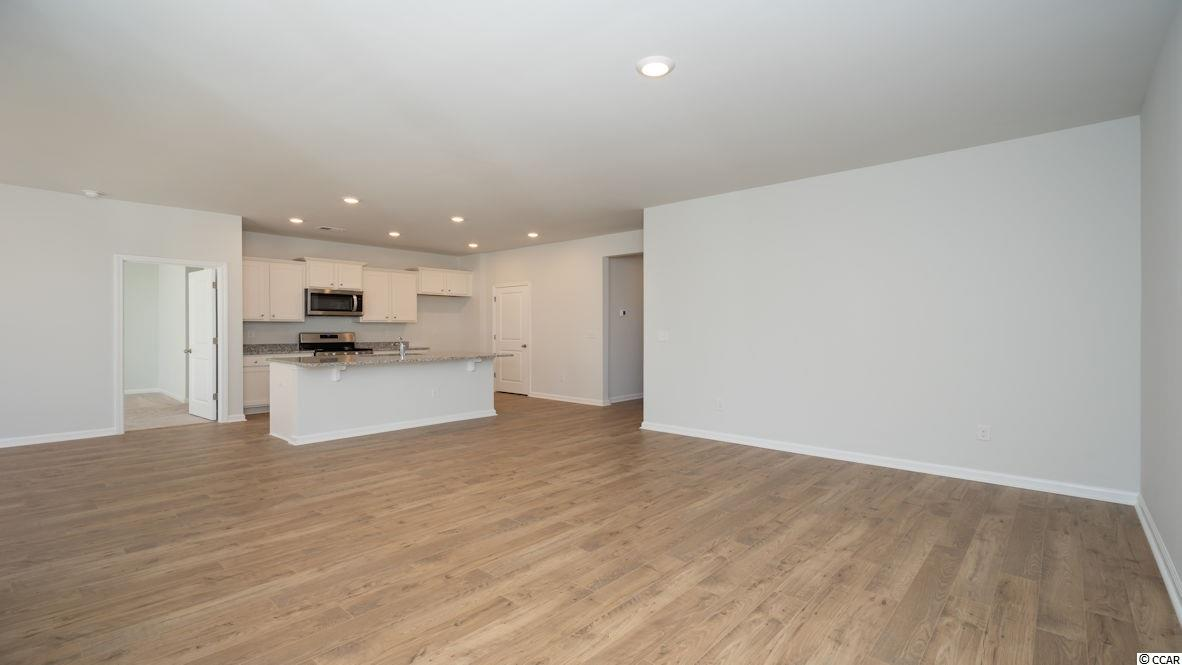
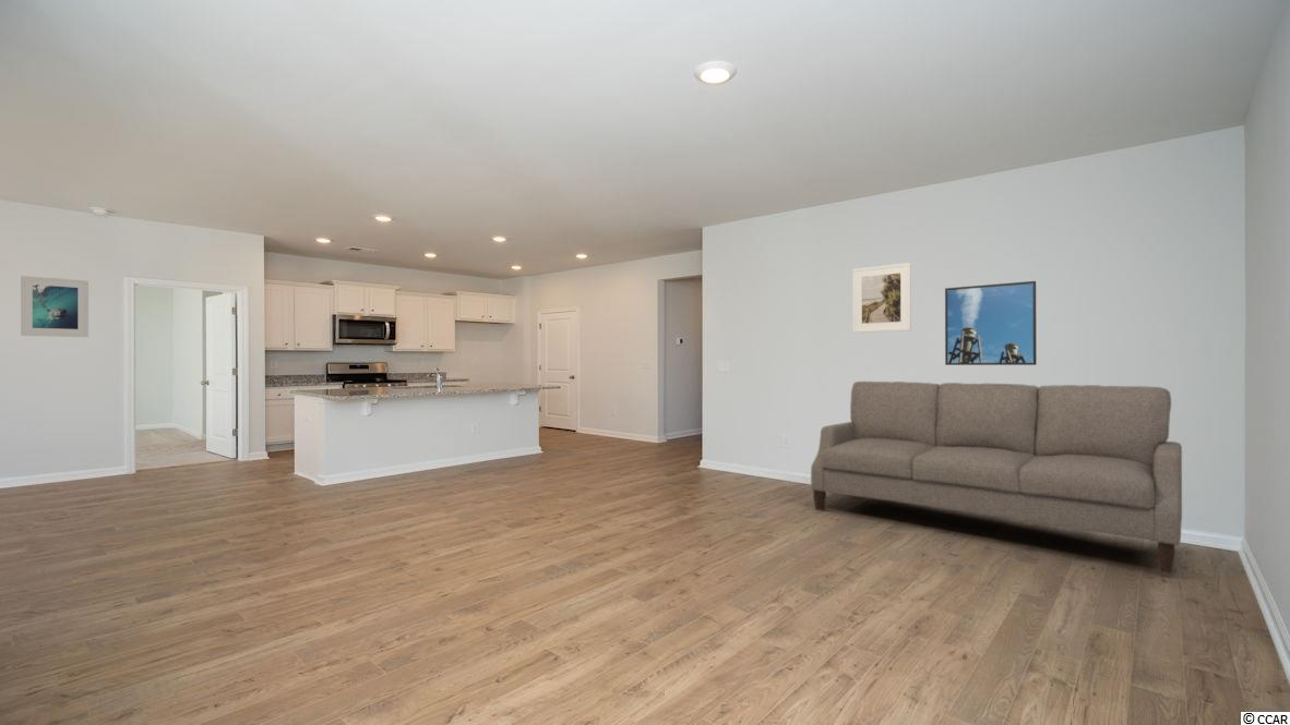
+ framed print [851,262,912,334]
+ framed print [20,275,89,338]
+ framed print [944,280,1038,366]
+ sofa [810,380,1183,575]
